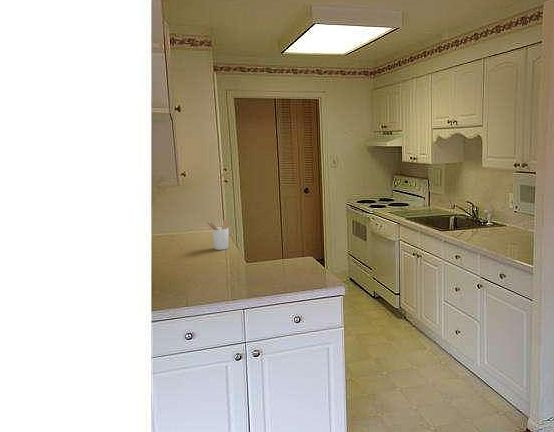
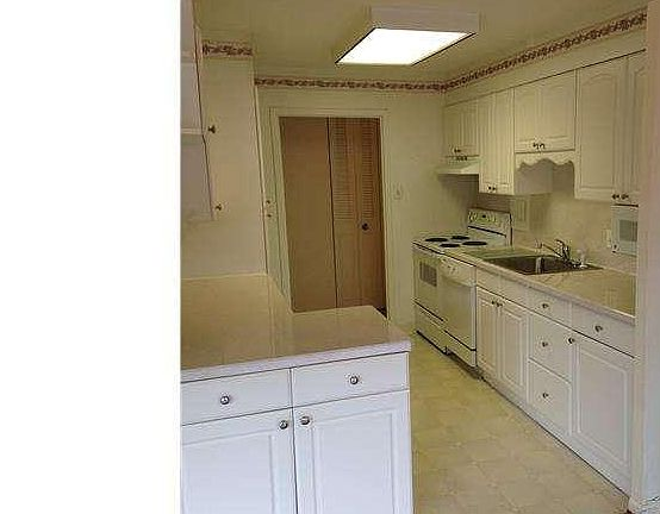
- utensil holder [206,218,230,251]
